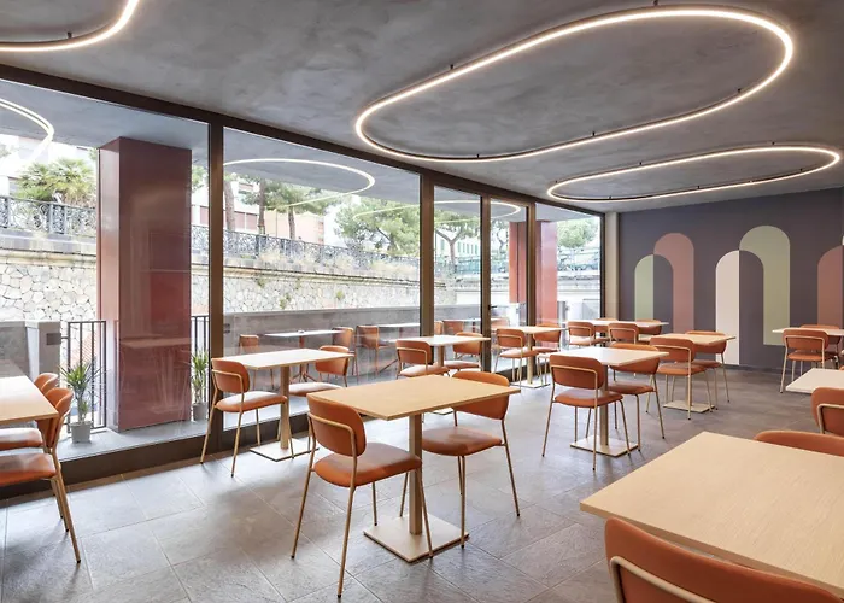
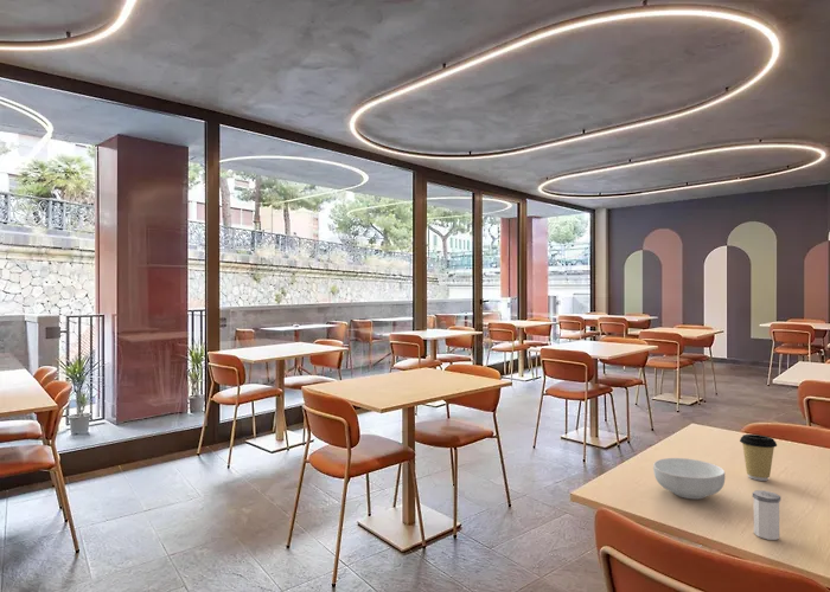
+ cereal bowl [652,457,726,500]
+ salt shaker [752,489,781,541]
+ coffee cup [739,433,778,482]
